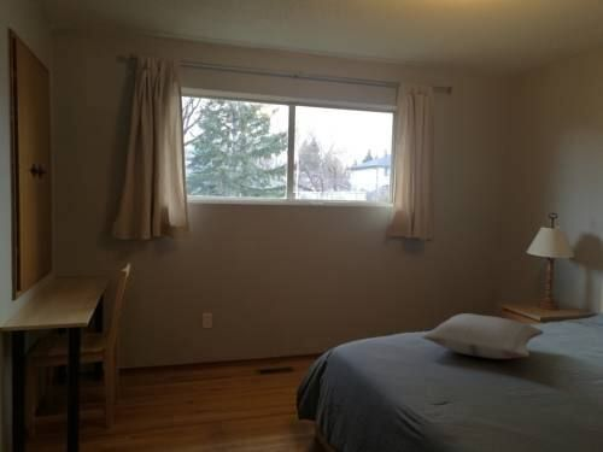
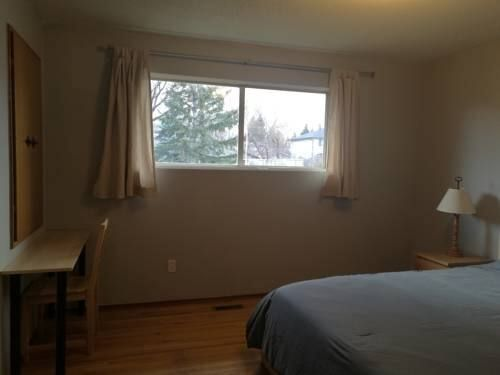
- pillow [421,312,545,360]
